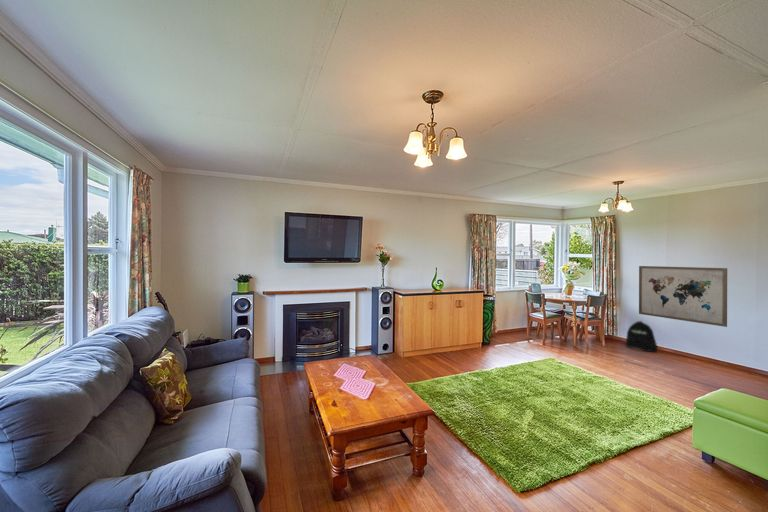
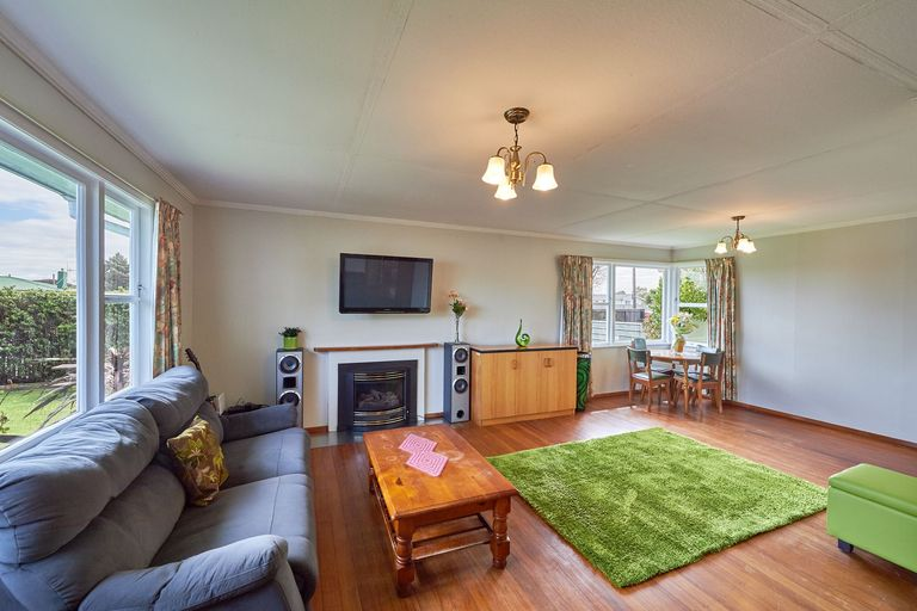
- wall art [638,265,728,328]
- backpack [625,320,659,353]
